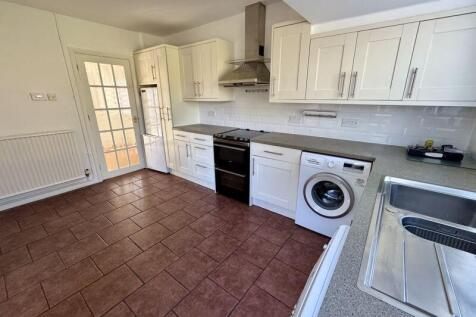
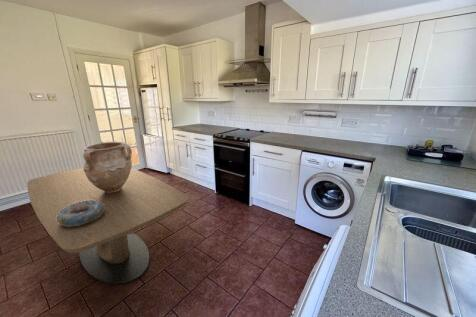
+ dining table [26,167,189,285]
+ vase [82,141,133,193]
+ decorative bowl [57,200,104,227]
